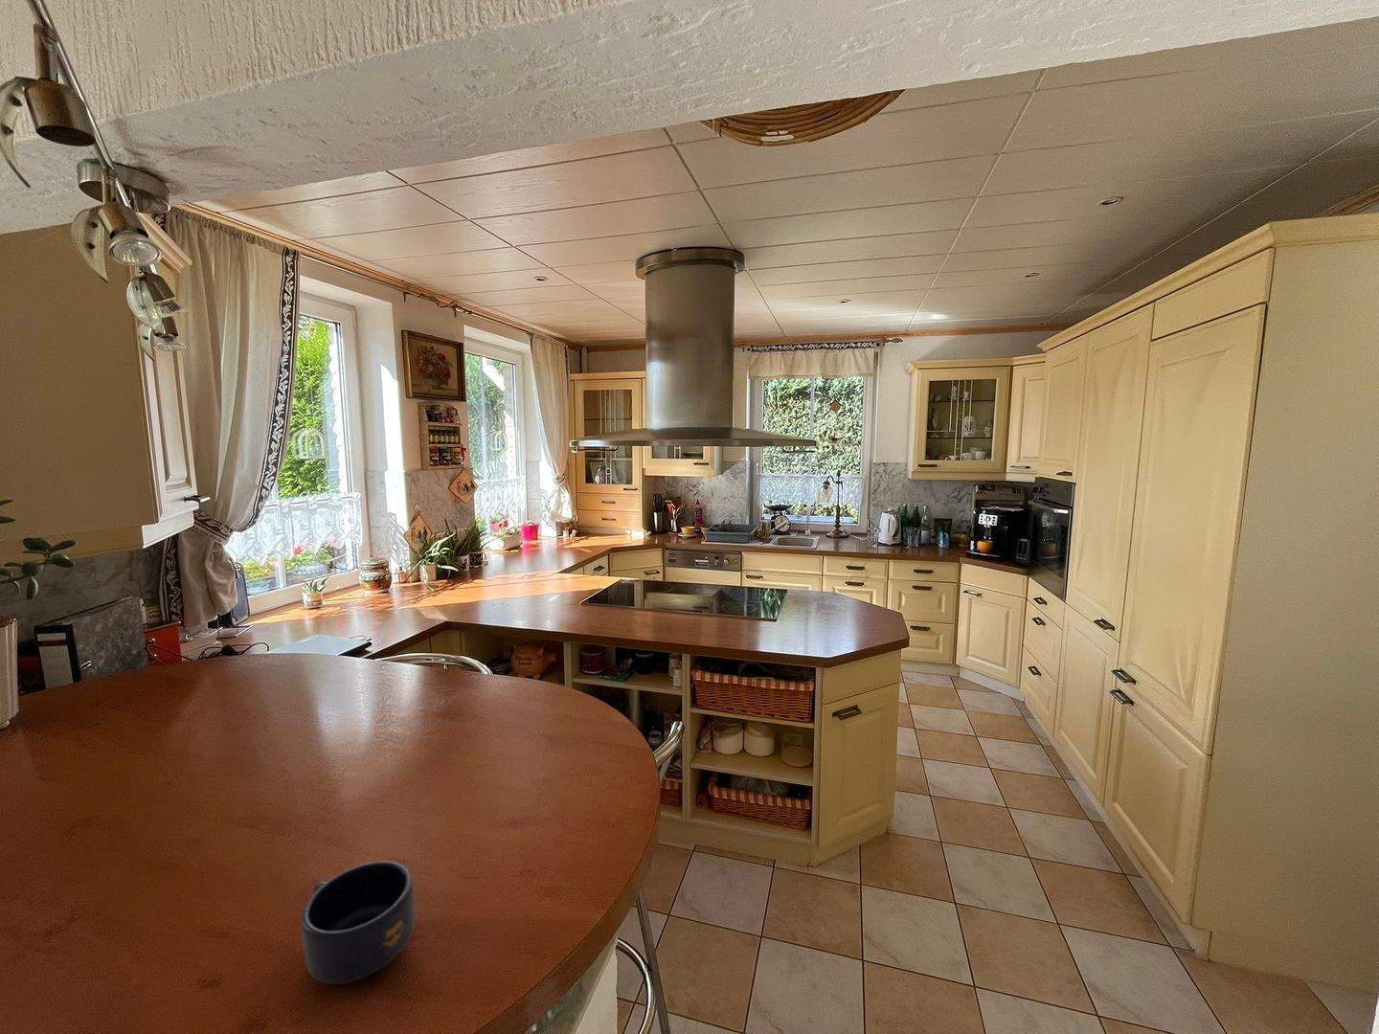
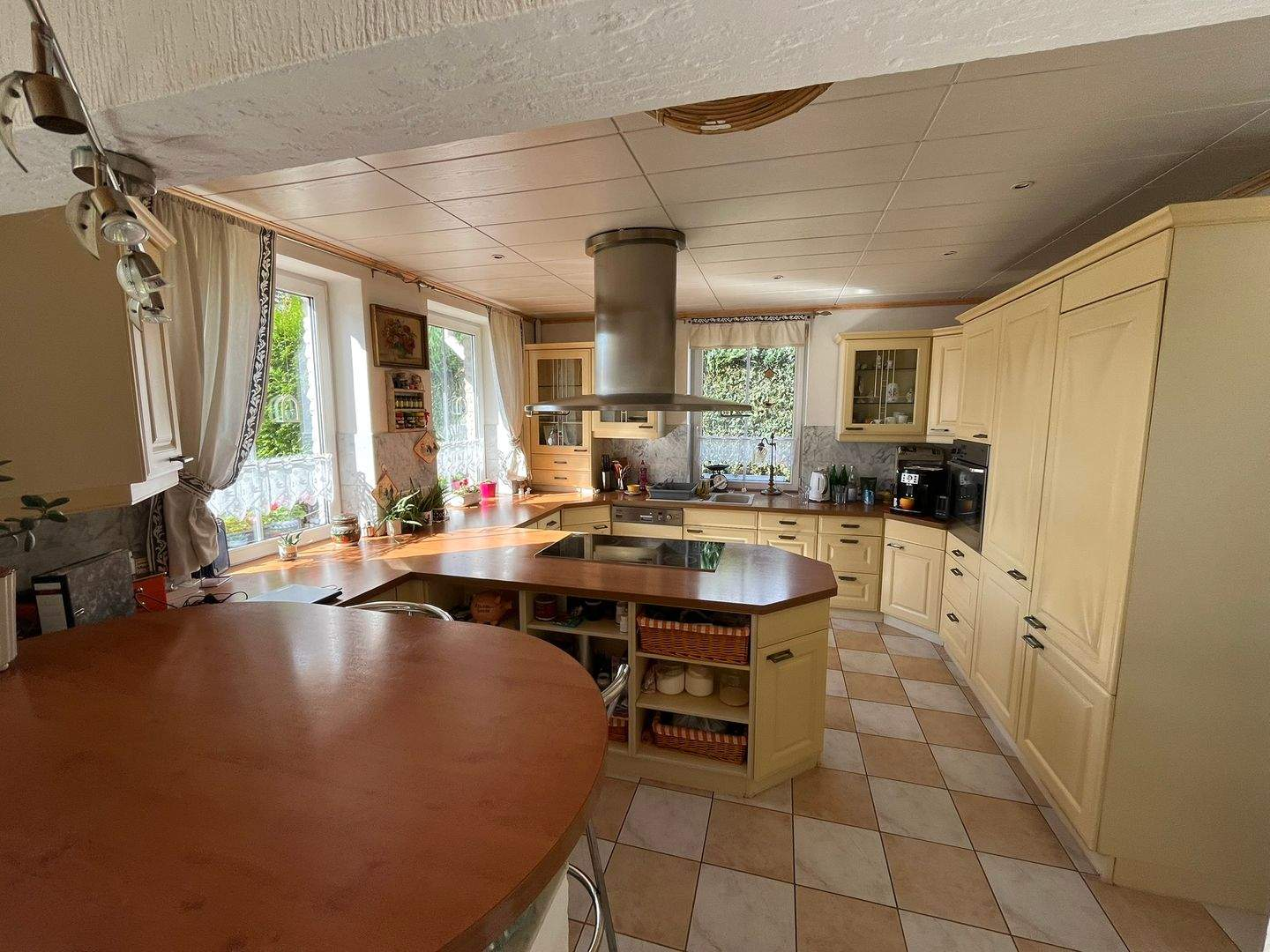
- mug [300,860,416,985]
